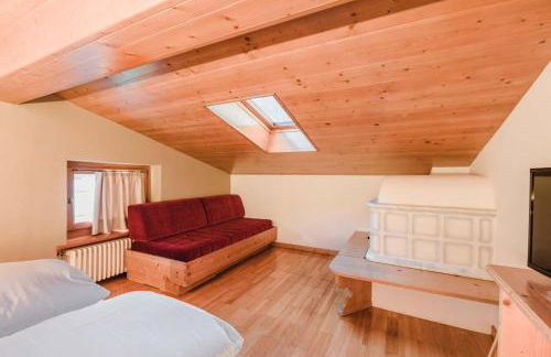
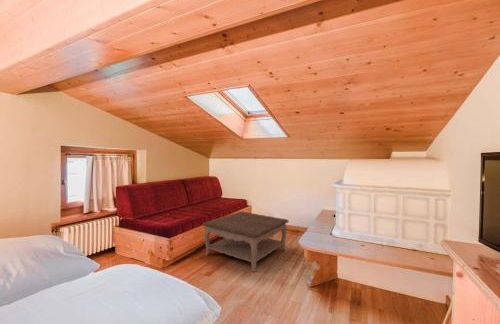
+ coffee table [201,211,290,273]
